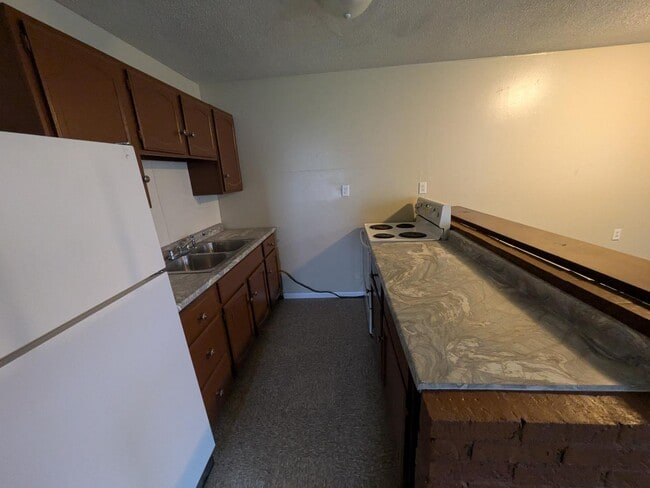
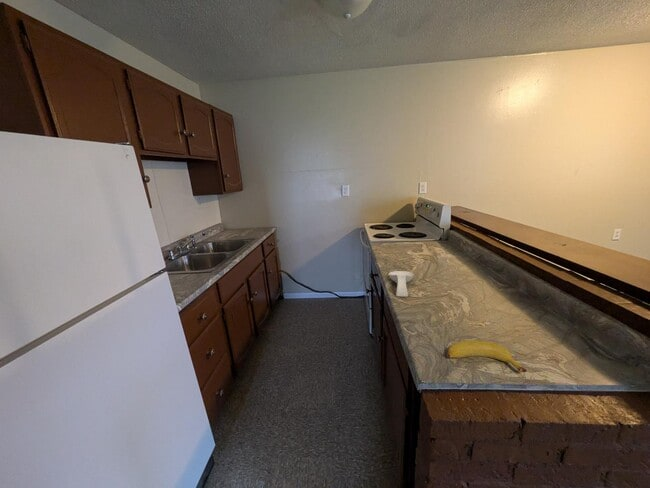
+ banana [446,339,527,373]
+ spoon rest [388,270,415,298]
